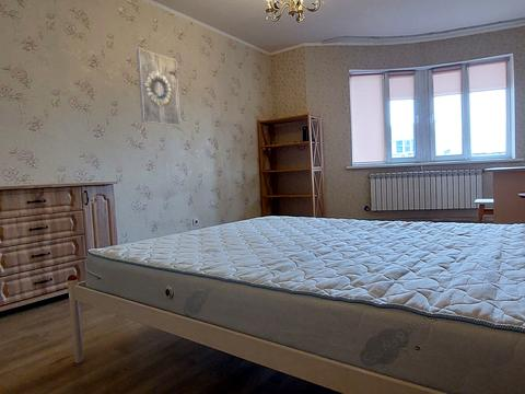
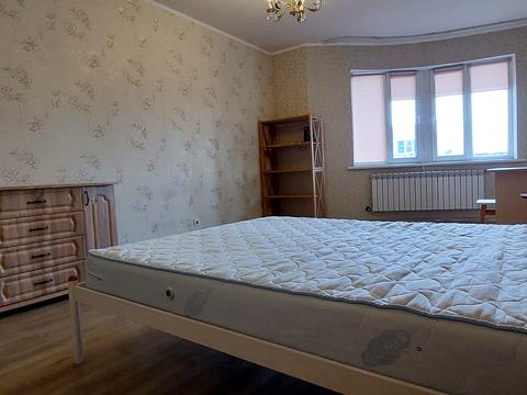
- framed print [136,47,182,127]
